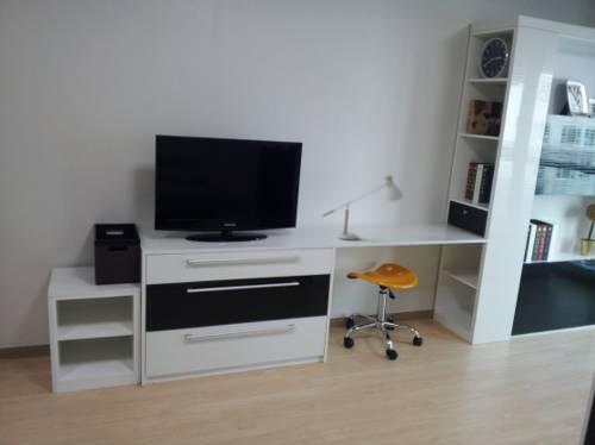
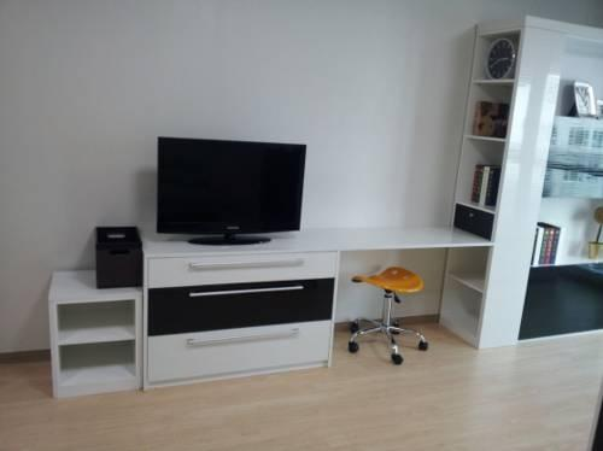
- desk lamp [321,174,405,240]
